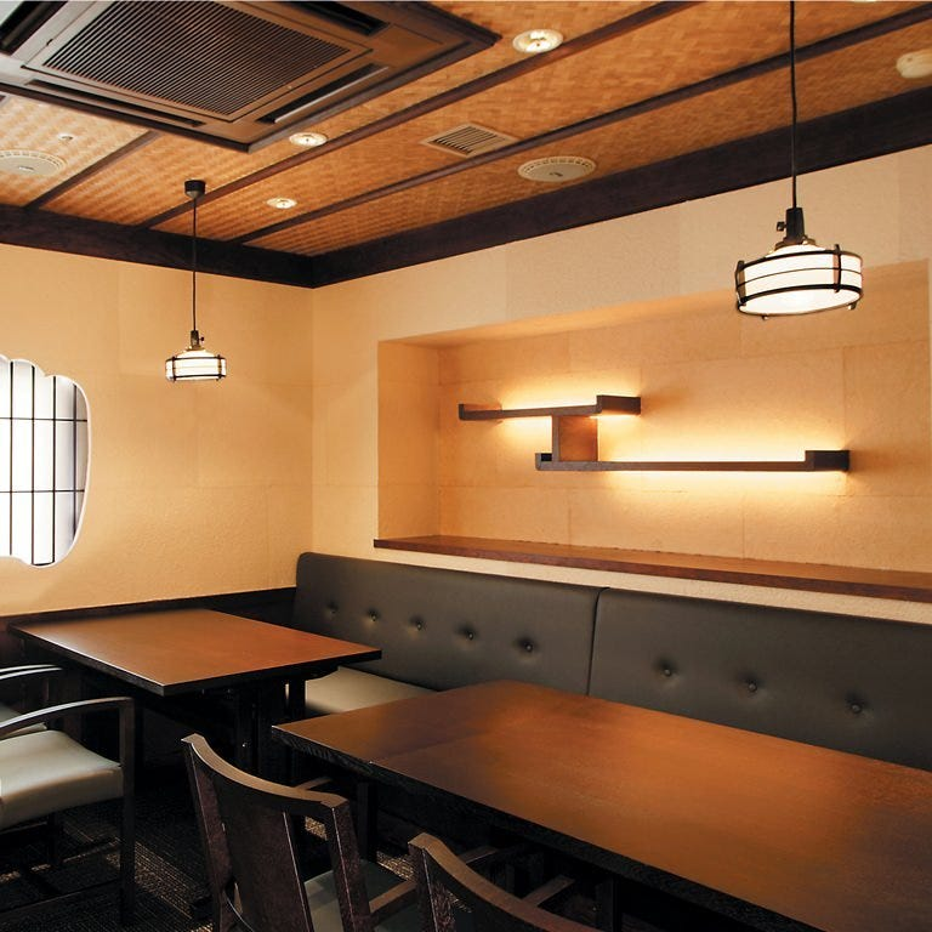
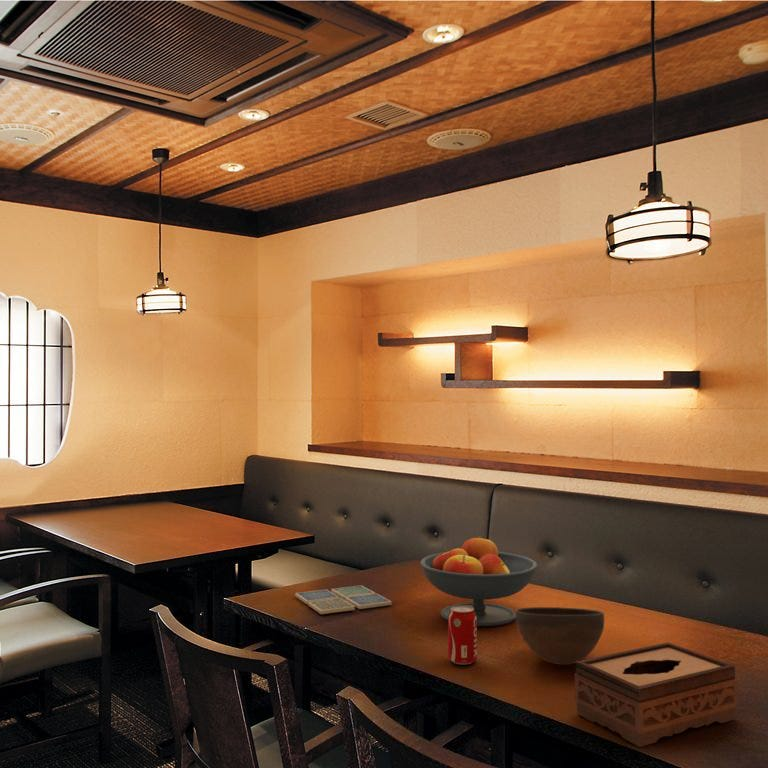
+ drink coaster [294,584,393,615]
+ beverage can [447,606,478,666]
+ fruit bowl [419,535,538,627]
+ tissue box [574,641,738,748]
+ bowl [514,606,605,666]
